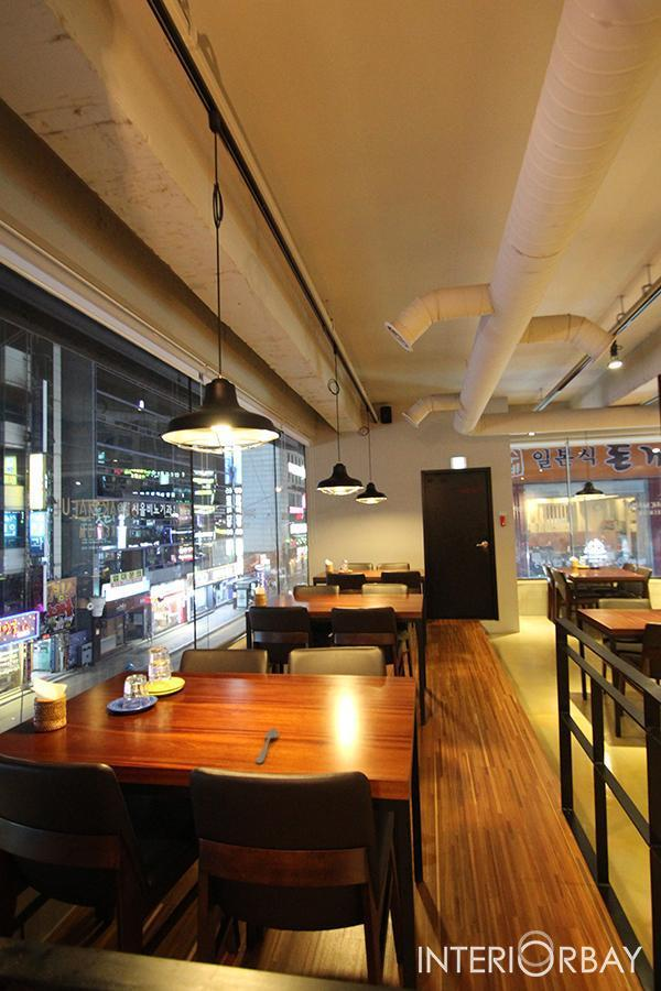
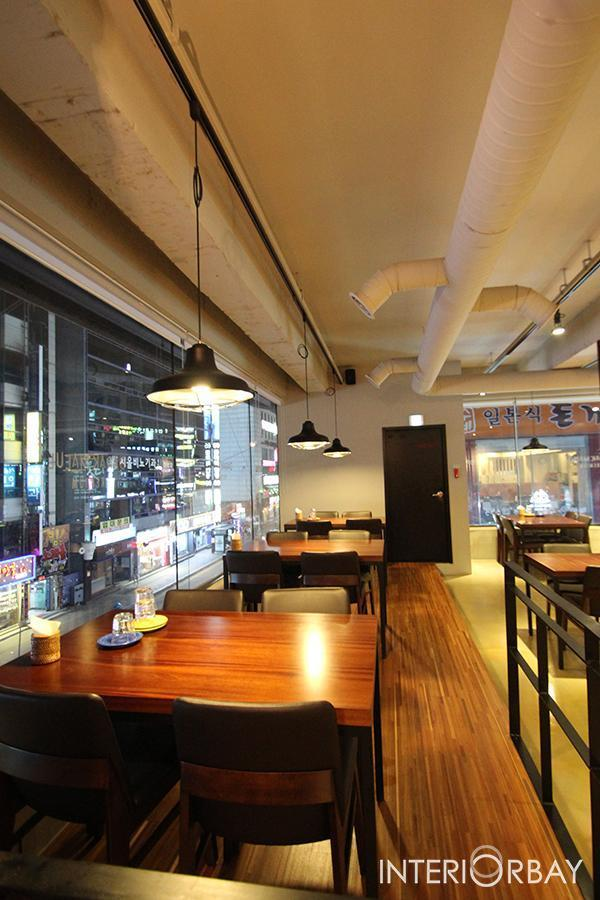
- spoon [256,727,280,764]
